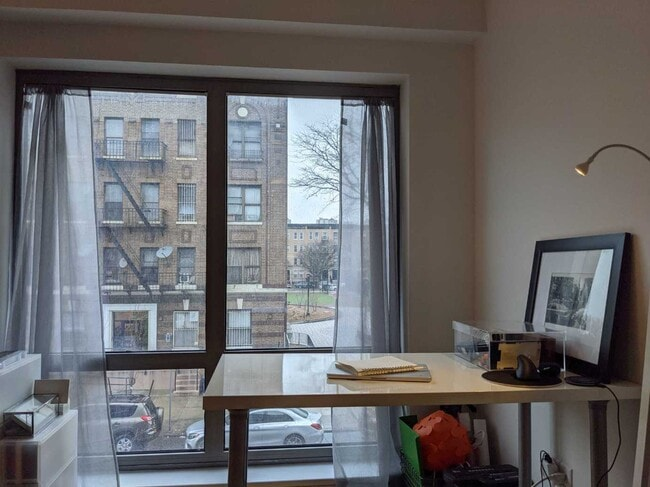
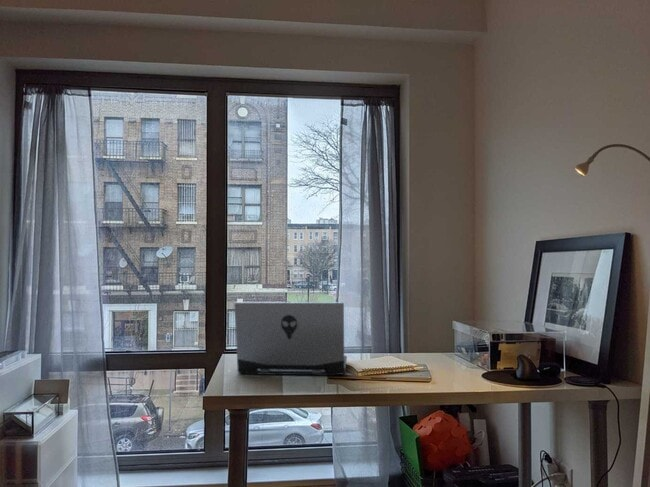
+ laptop [233,301,348,377]
